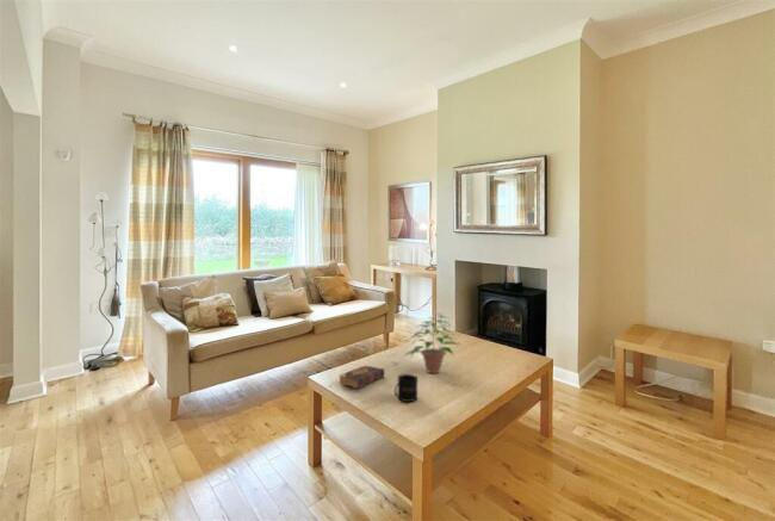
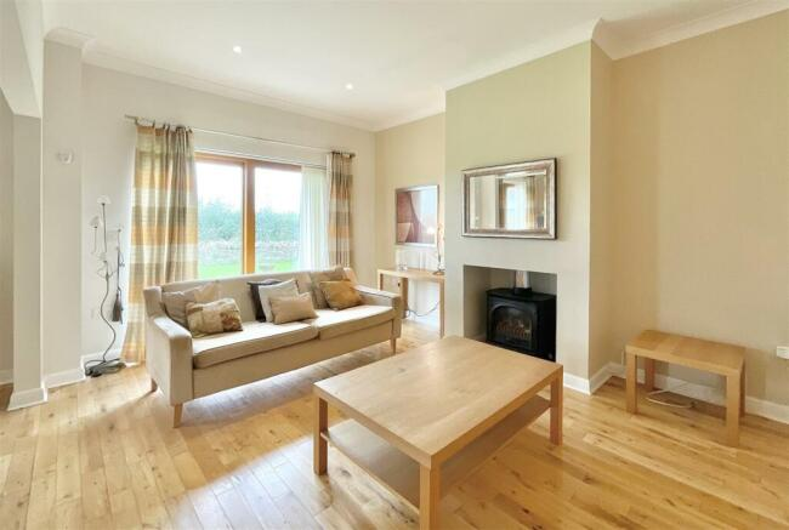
- book [337,364,385,390]
- potted plant [402,312,463,374]
- mug [393,373,418,403]
